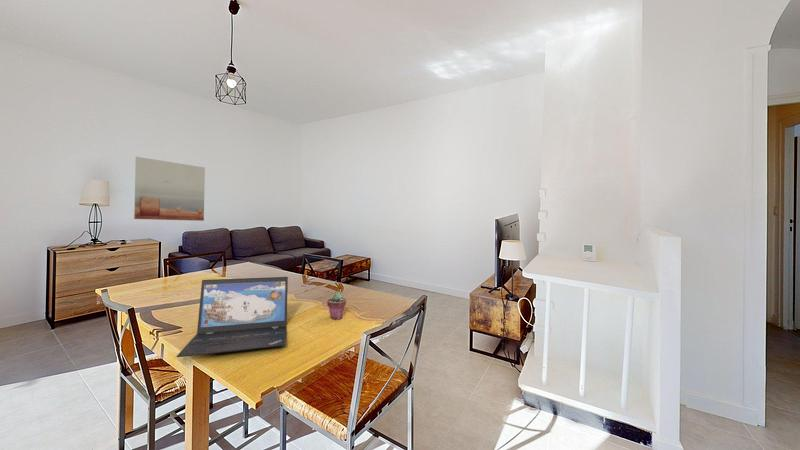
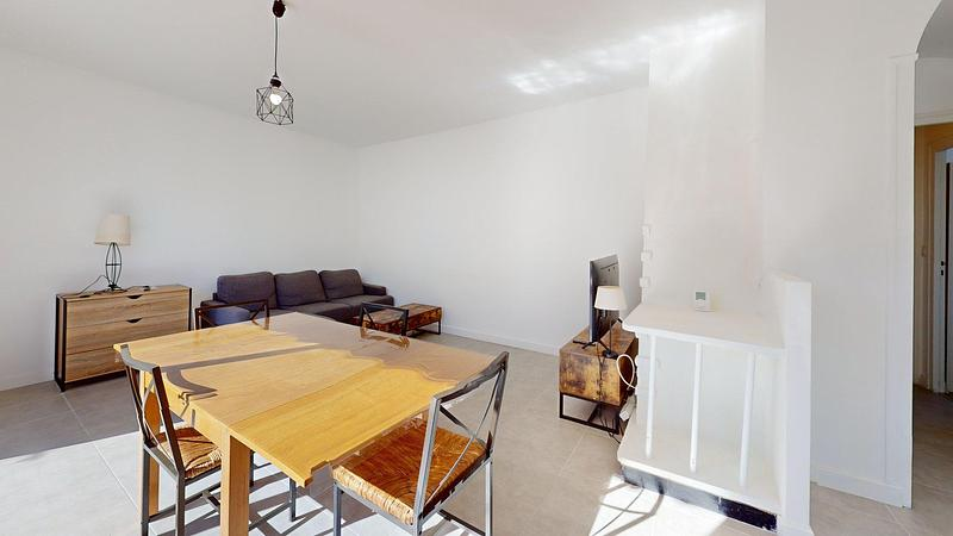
- wall art [133,156,206,222]
- laptop [176,276,289,358]
- potted succulent [326,292,347,320]
